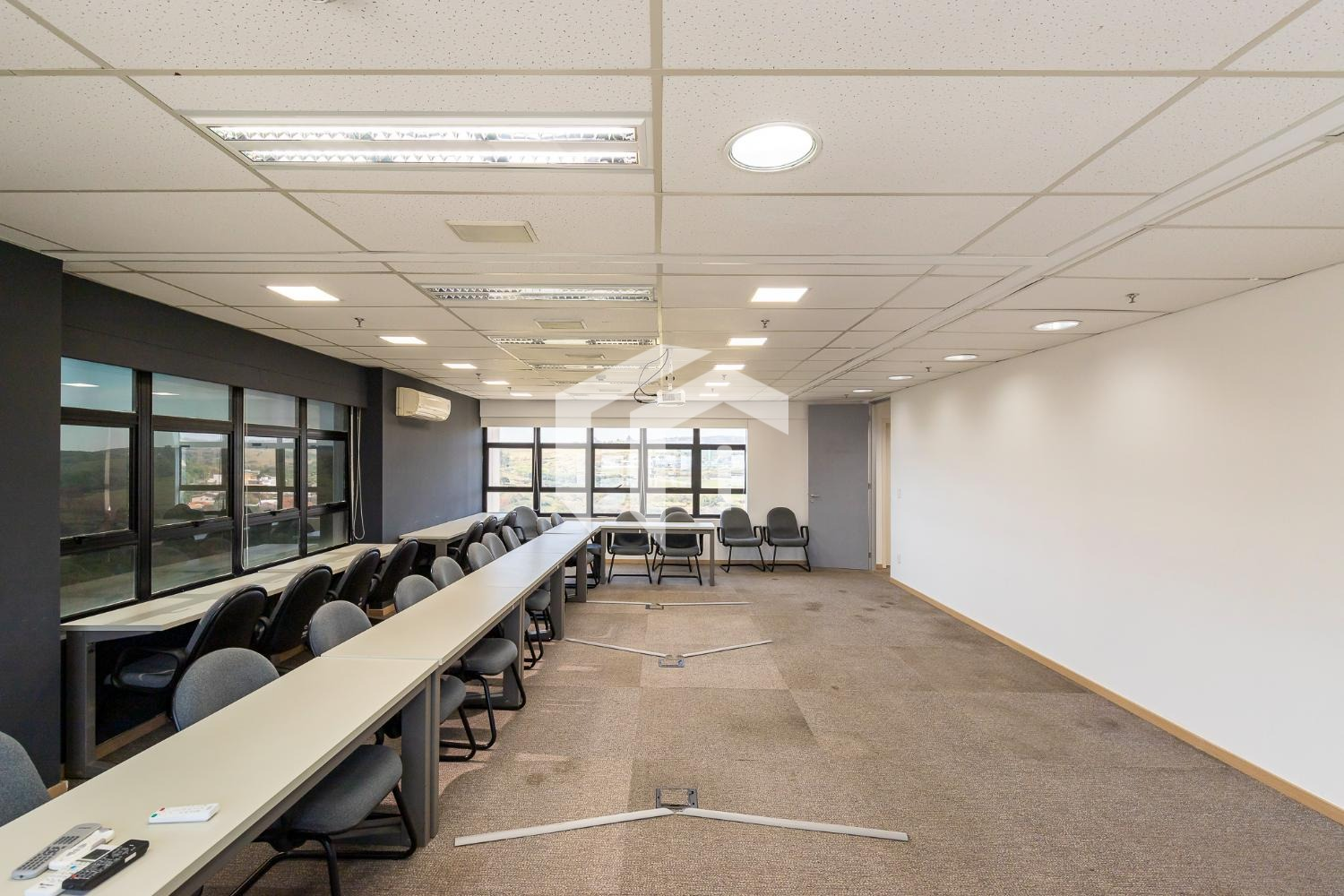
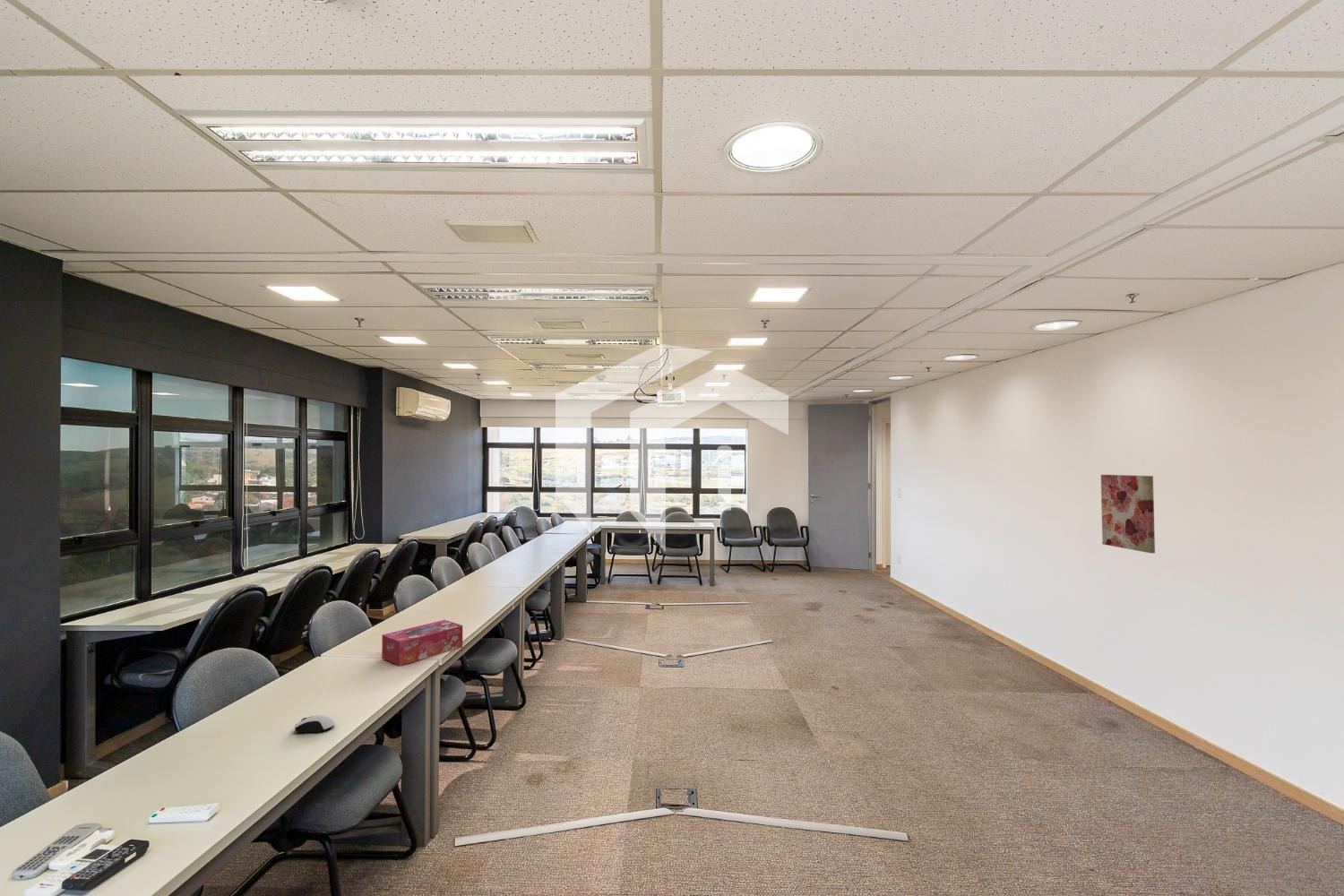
+ wall art [1100,474,1156,554]
+ tissue box [381,619,463,667]
+ computer mouse [294,714,335,734]
